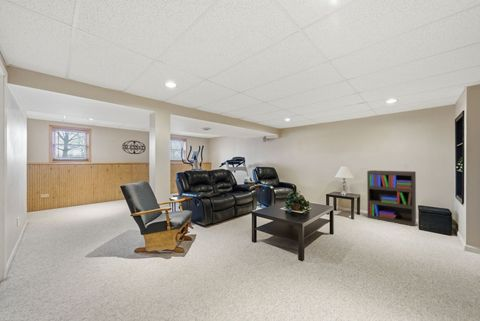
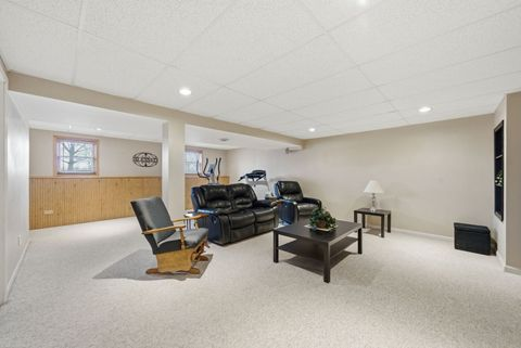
- bookshelf [366,169,417,227]
